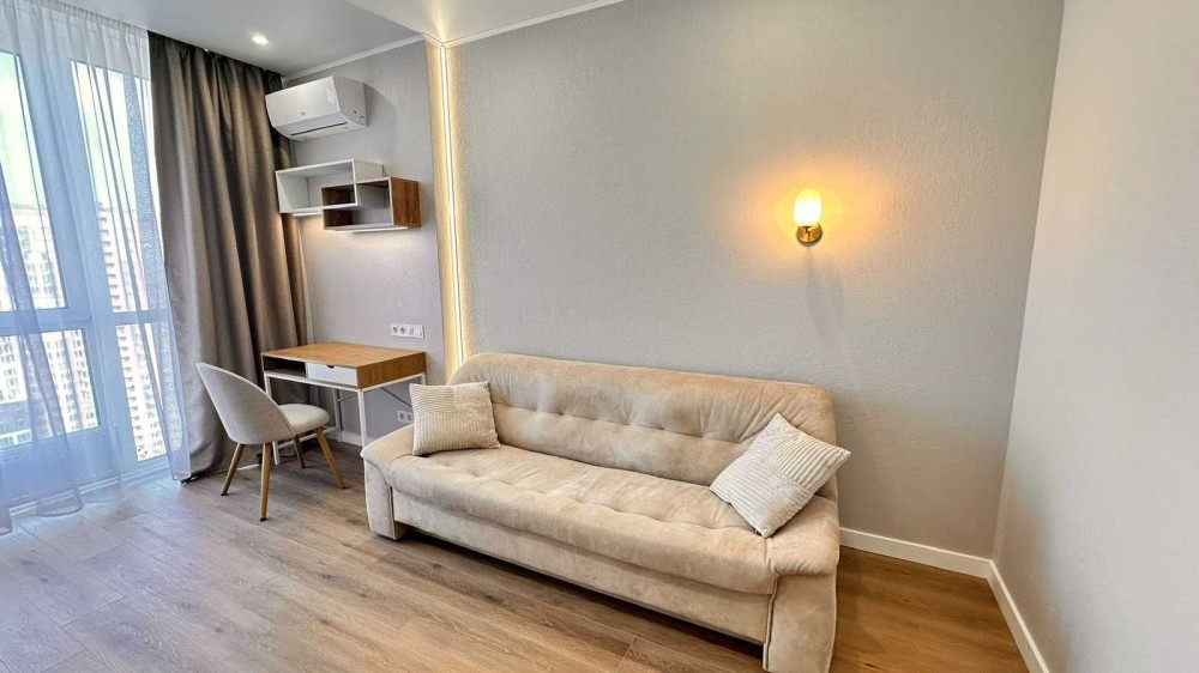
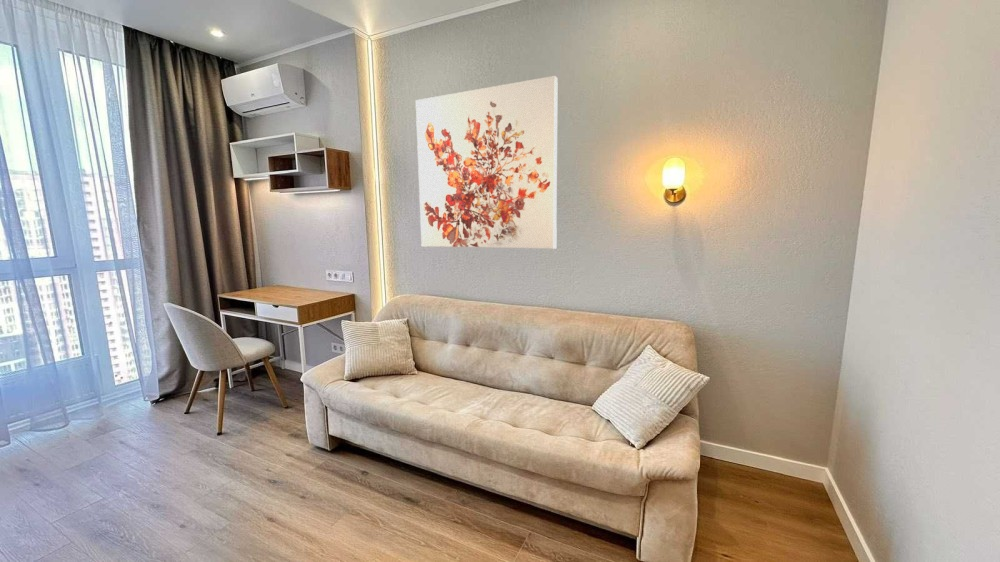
+ wall art [415,75,559,250]
